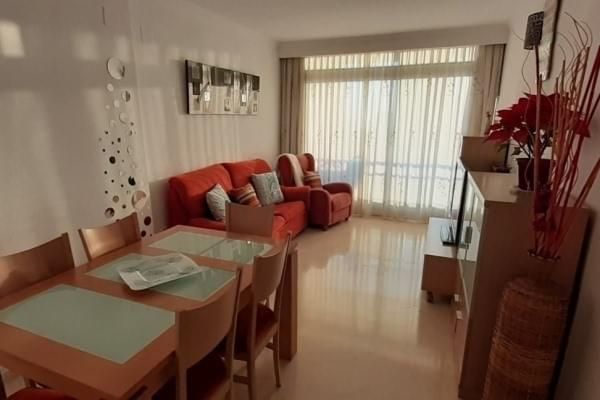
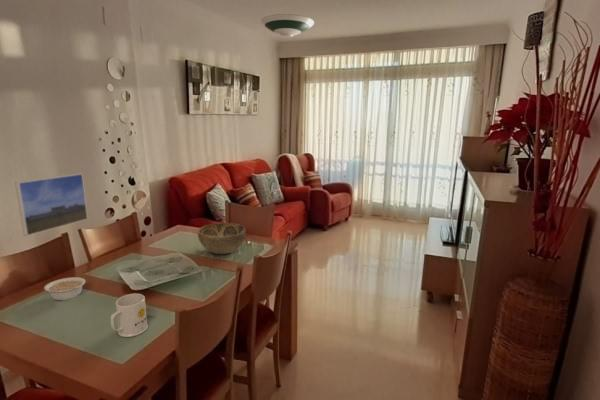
+ decorative bowl [197,222,247,255]
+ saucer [260,13,315,38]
+ mug [110,293,149,338]
+ legume [43,276,86,302]
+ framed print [14,172,89,237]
